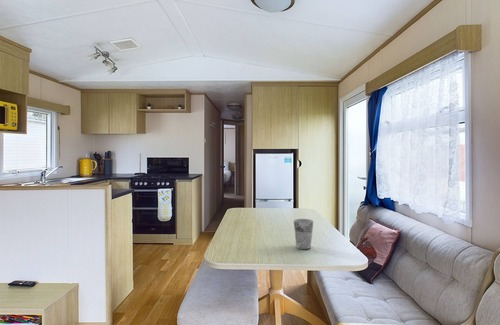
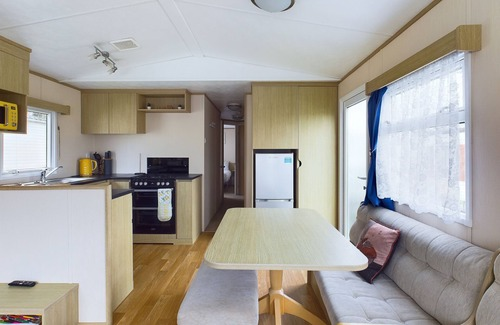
- cup [293,218,314,250]
